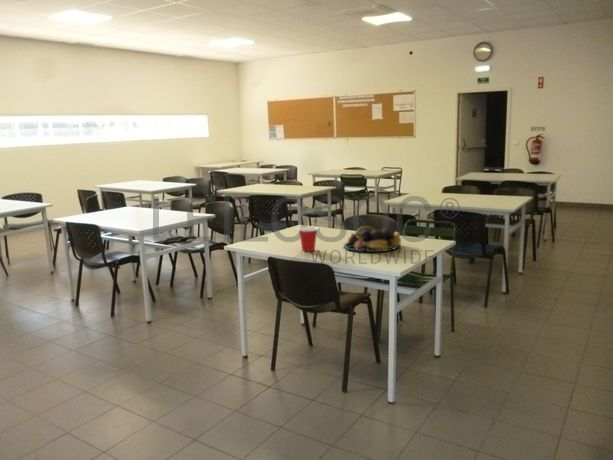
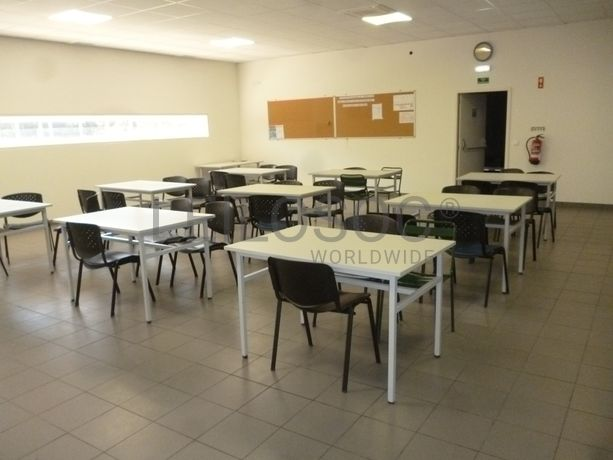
- cup [297,226,319,252]
- fruit bowl [343,225,402,253]
